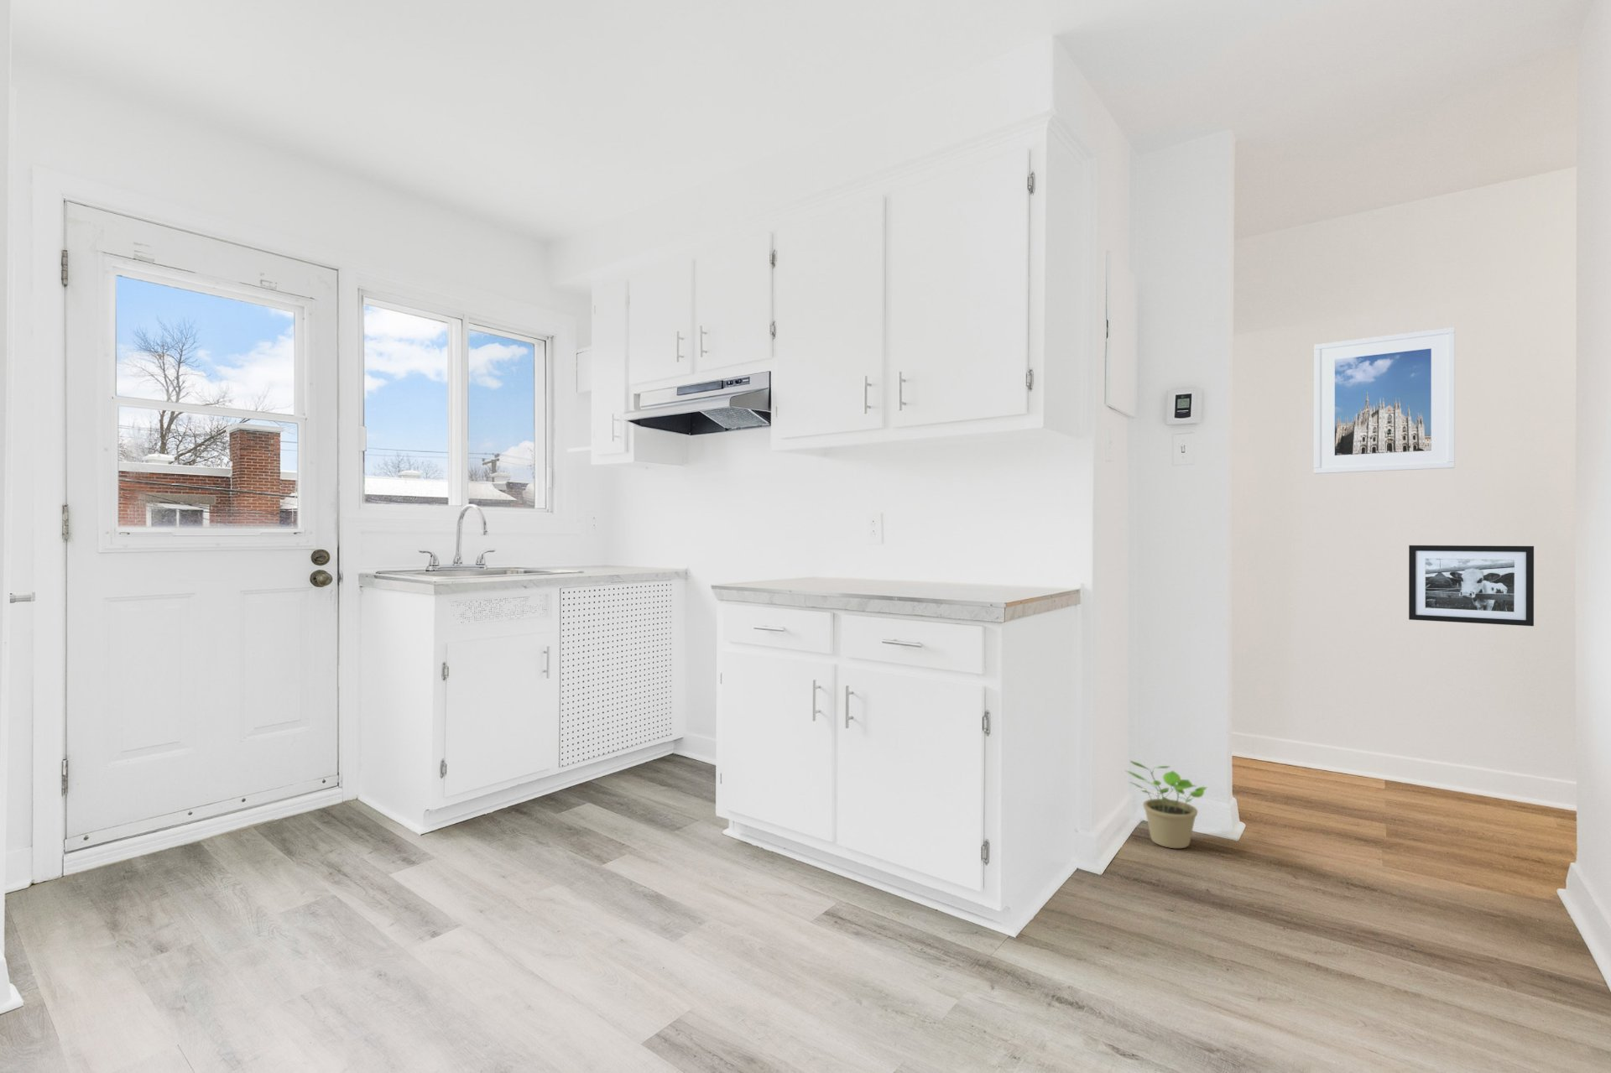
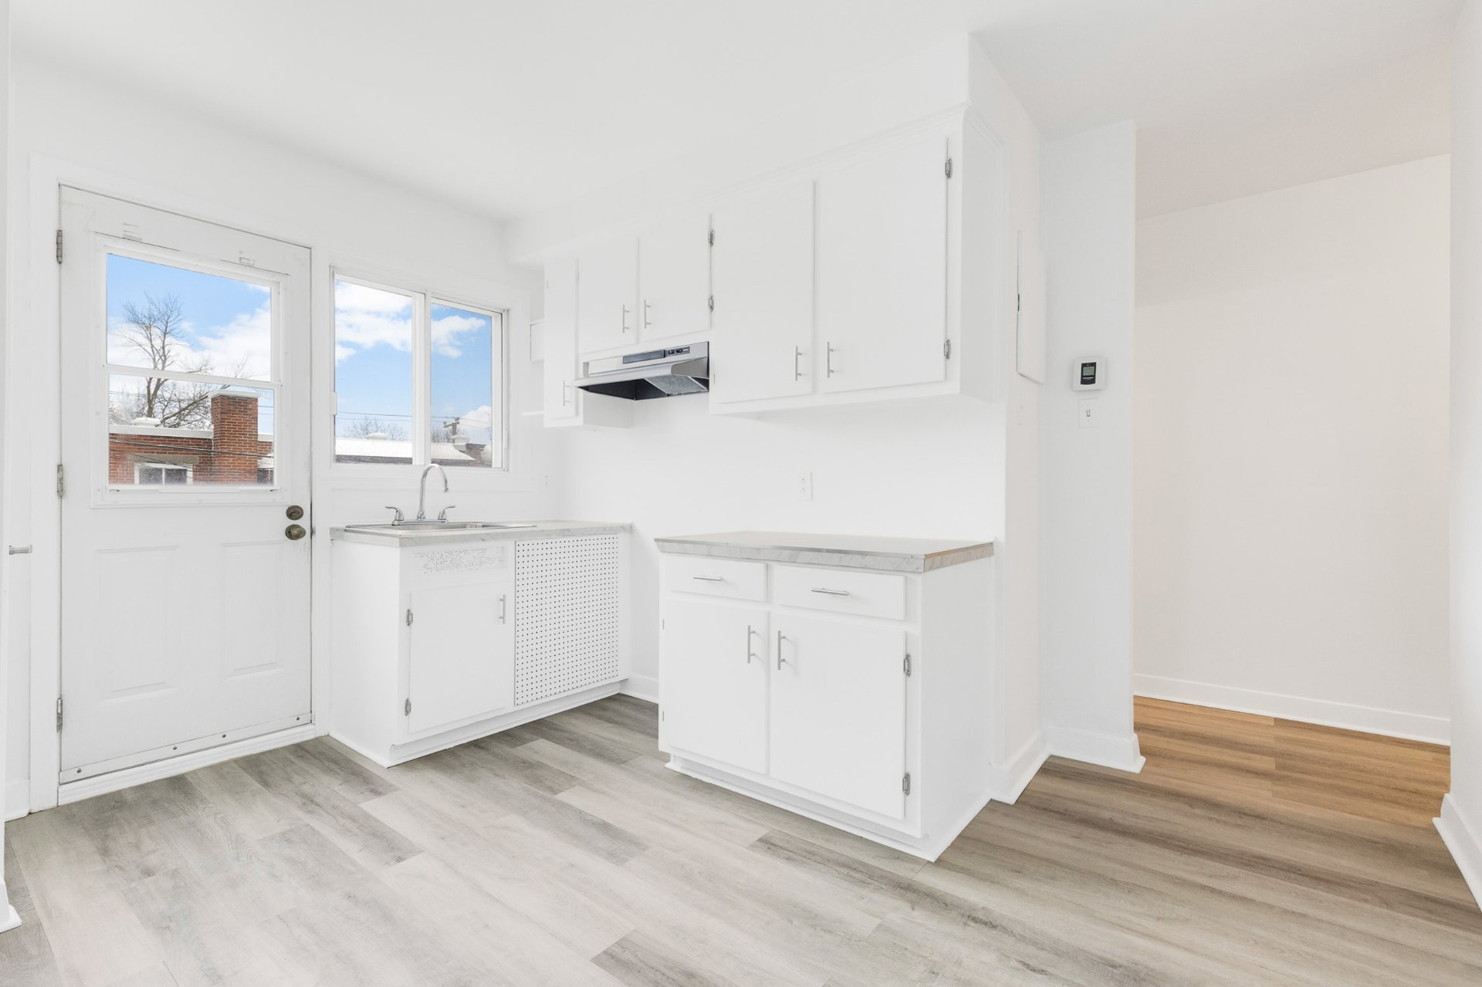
- potted plant [1124,760,1207,849]
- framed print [1313,327,1455,475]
- picture frame [1407,545,1534,626]
